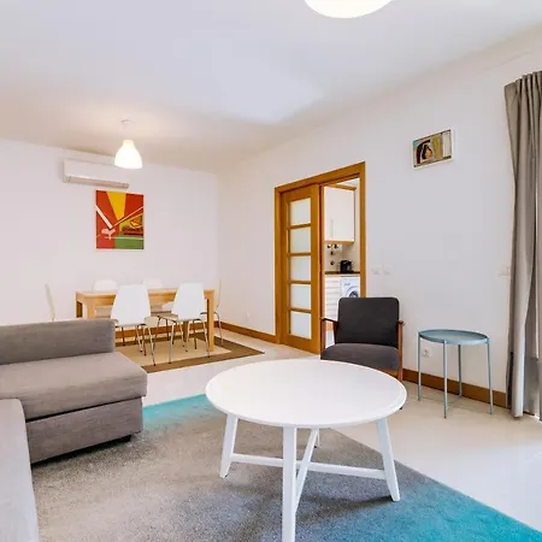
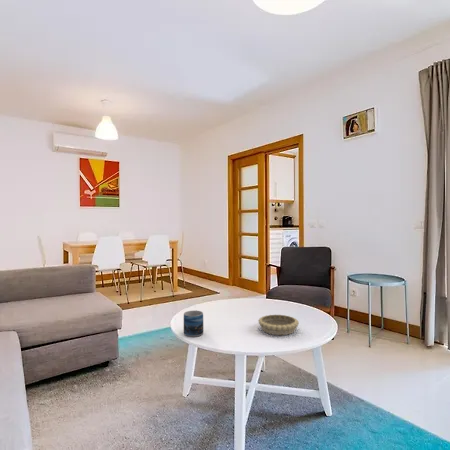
+ mug [183,309,204,338]
+ decorative bowl [257,314,300,336]
